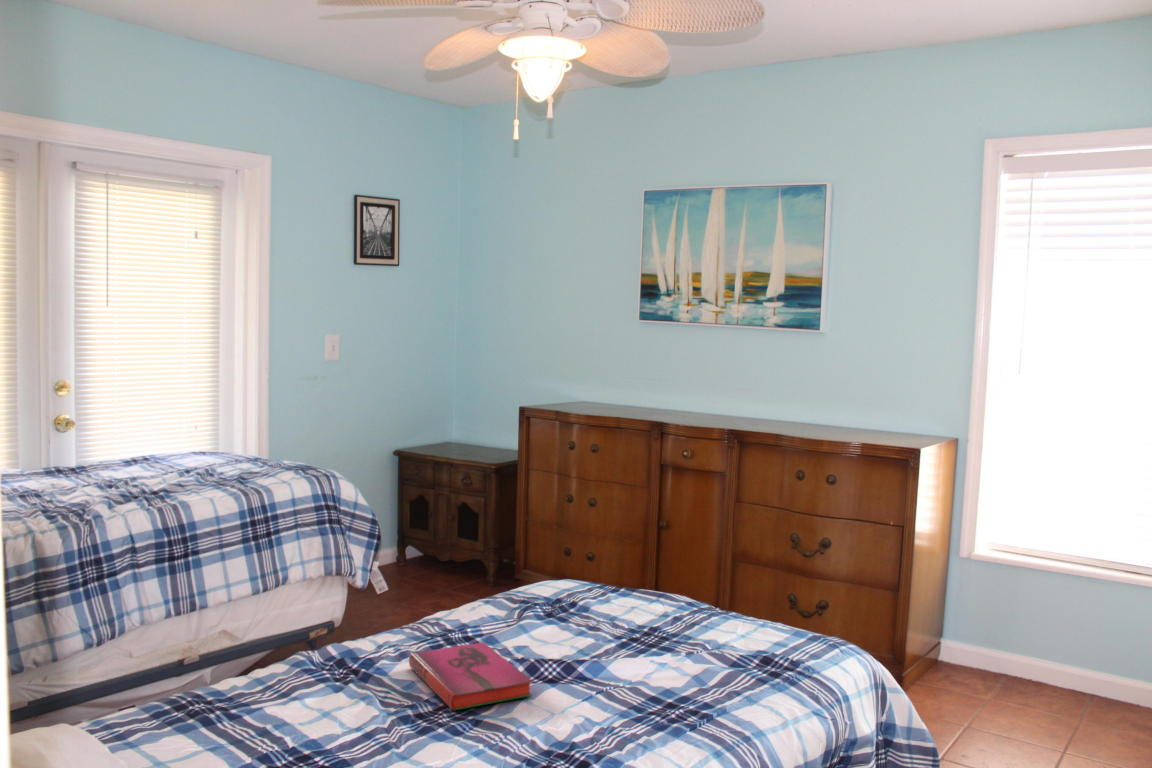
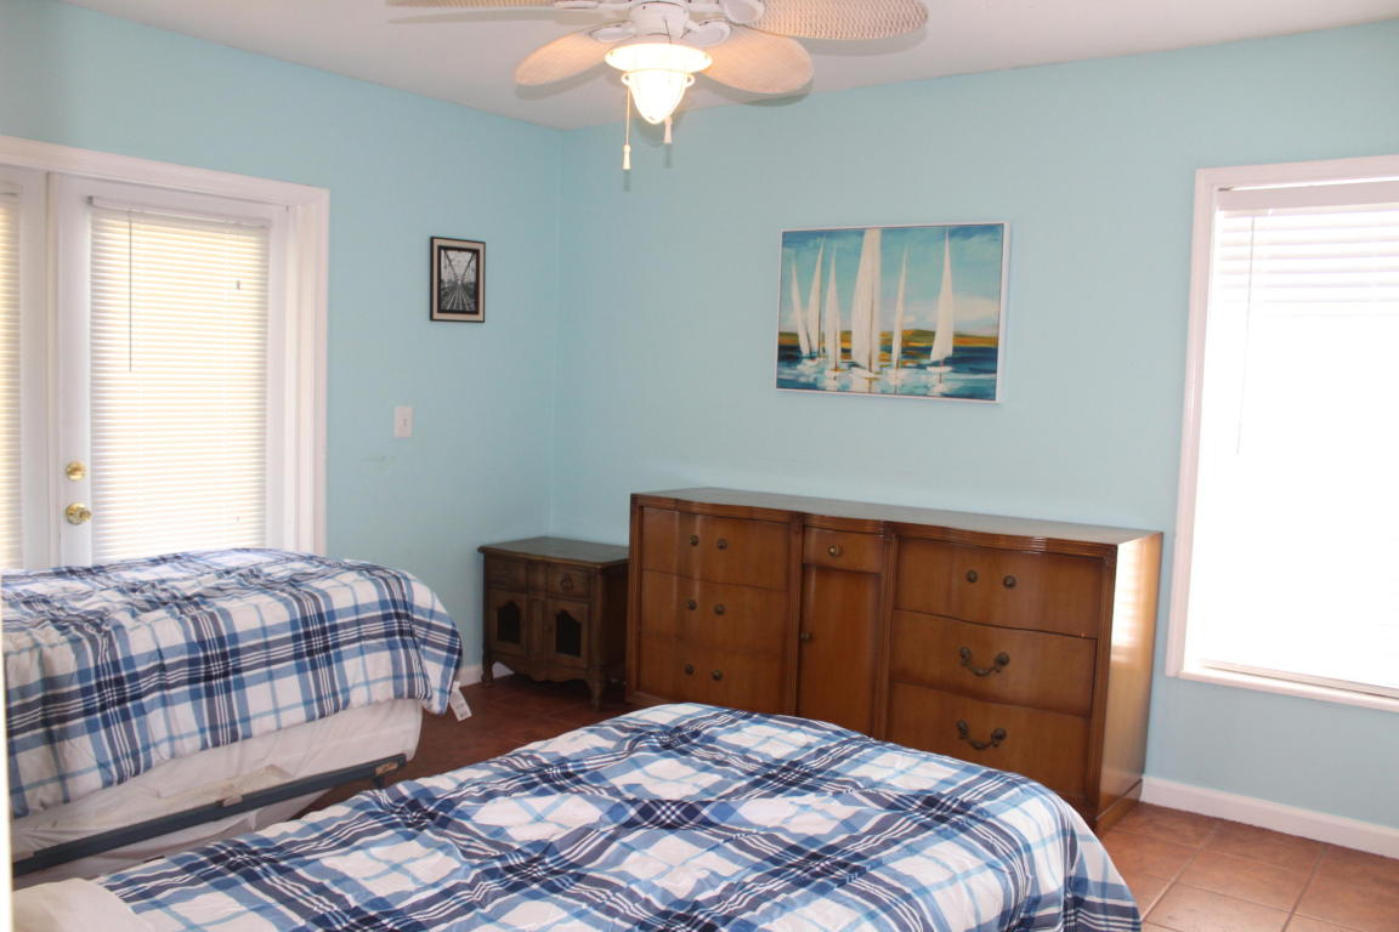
- hardback book [408,641,534,712]
